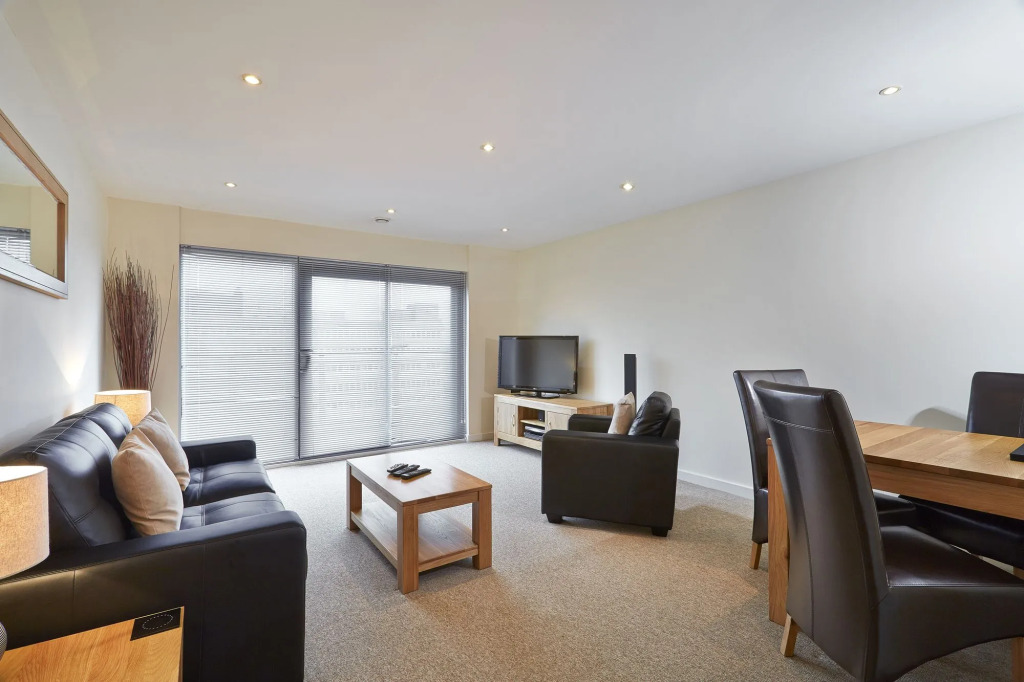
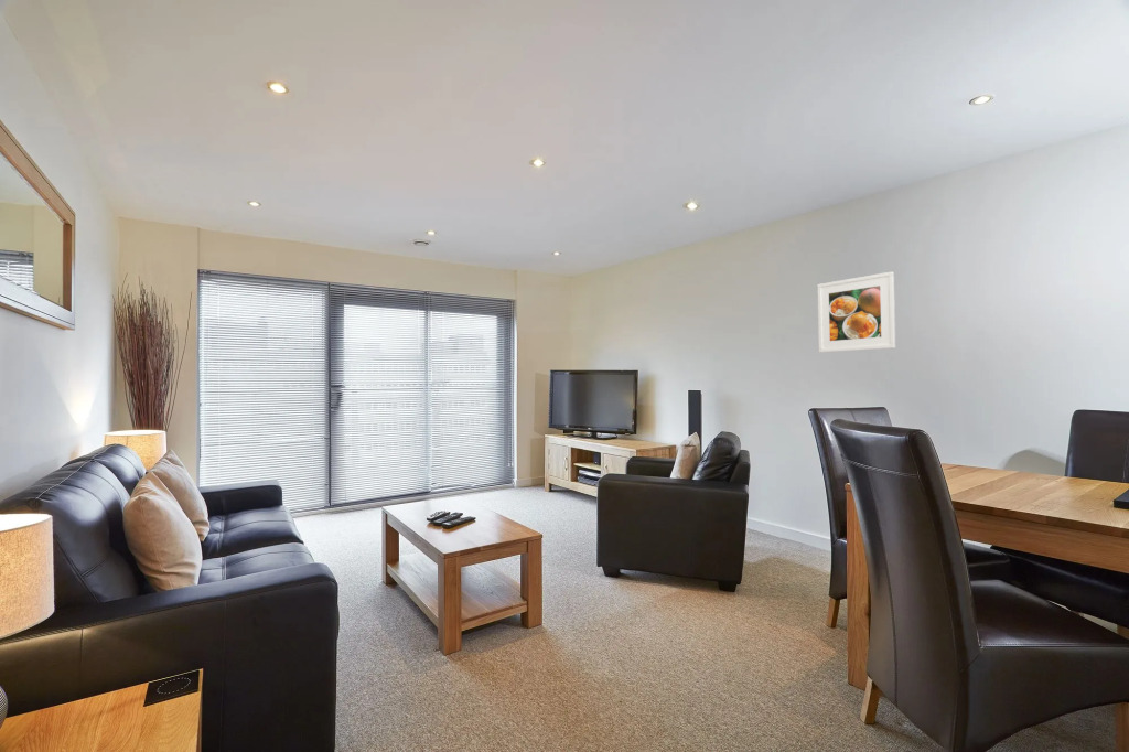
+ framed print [817,270,896,354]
